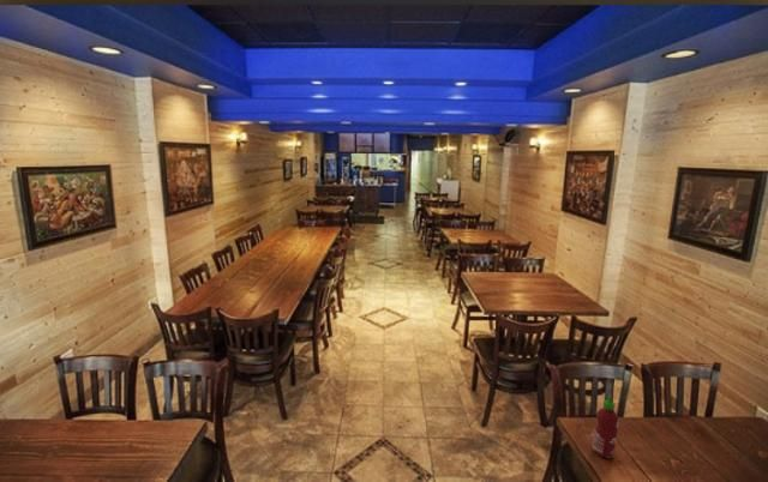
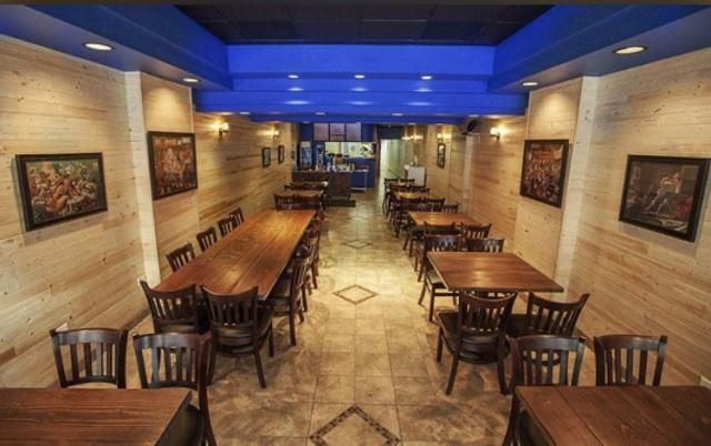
- hot sauce [592,394,620,459]
